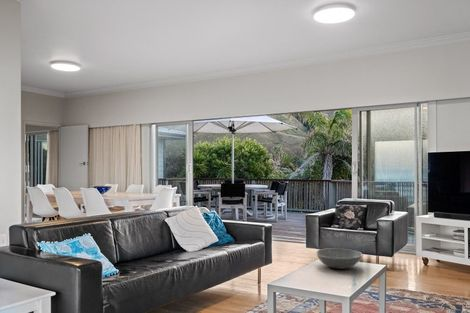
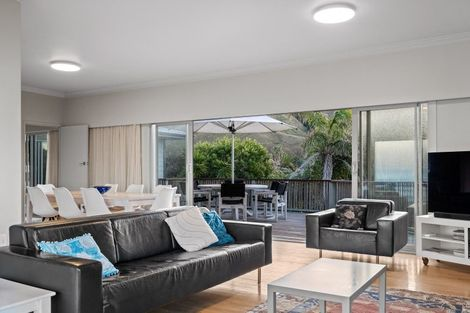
- bowl [316,247,364,270]
